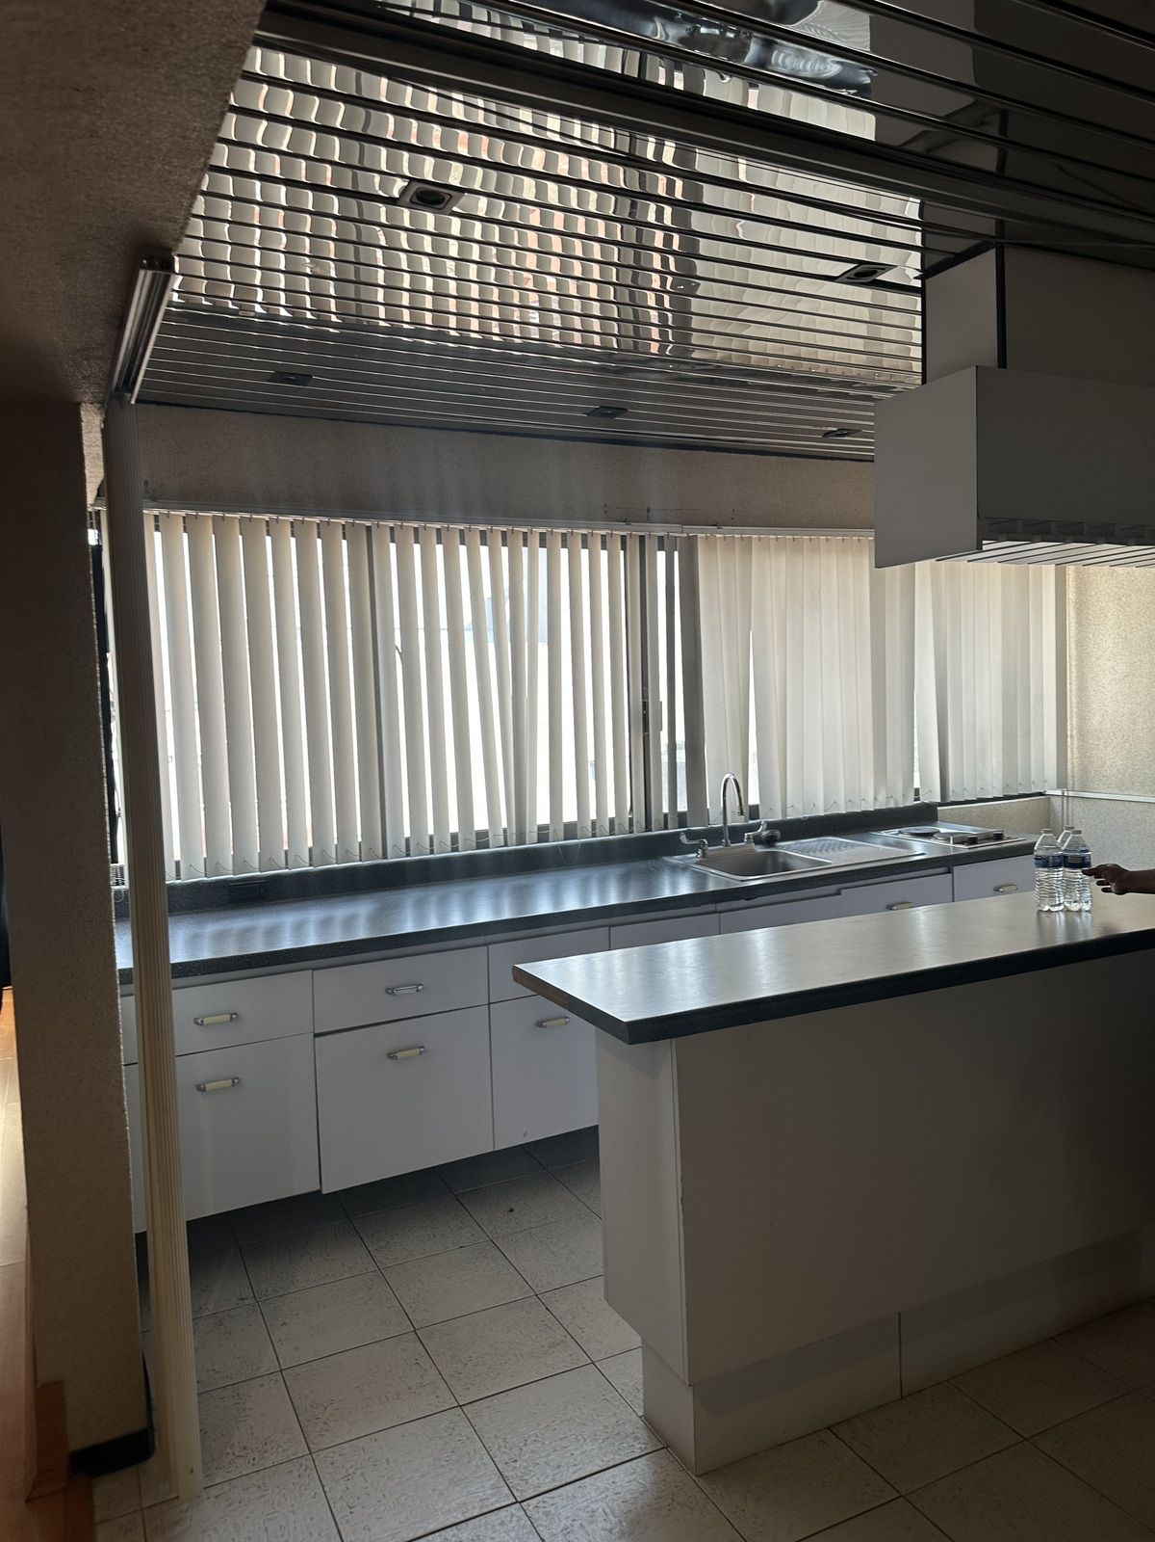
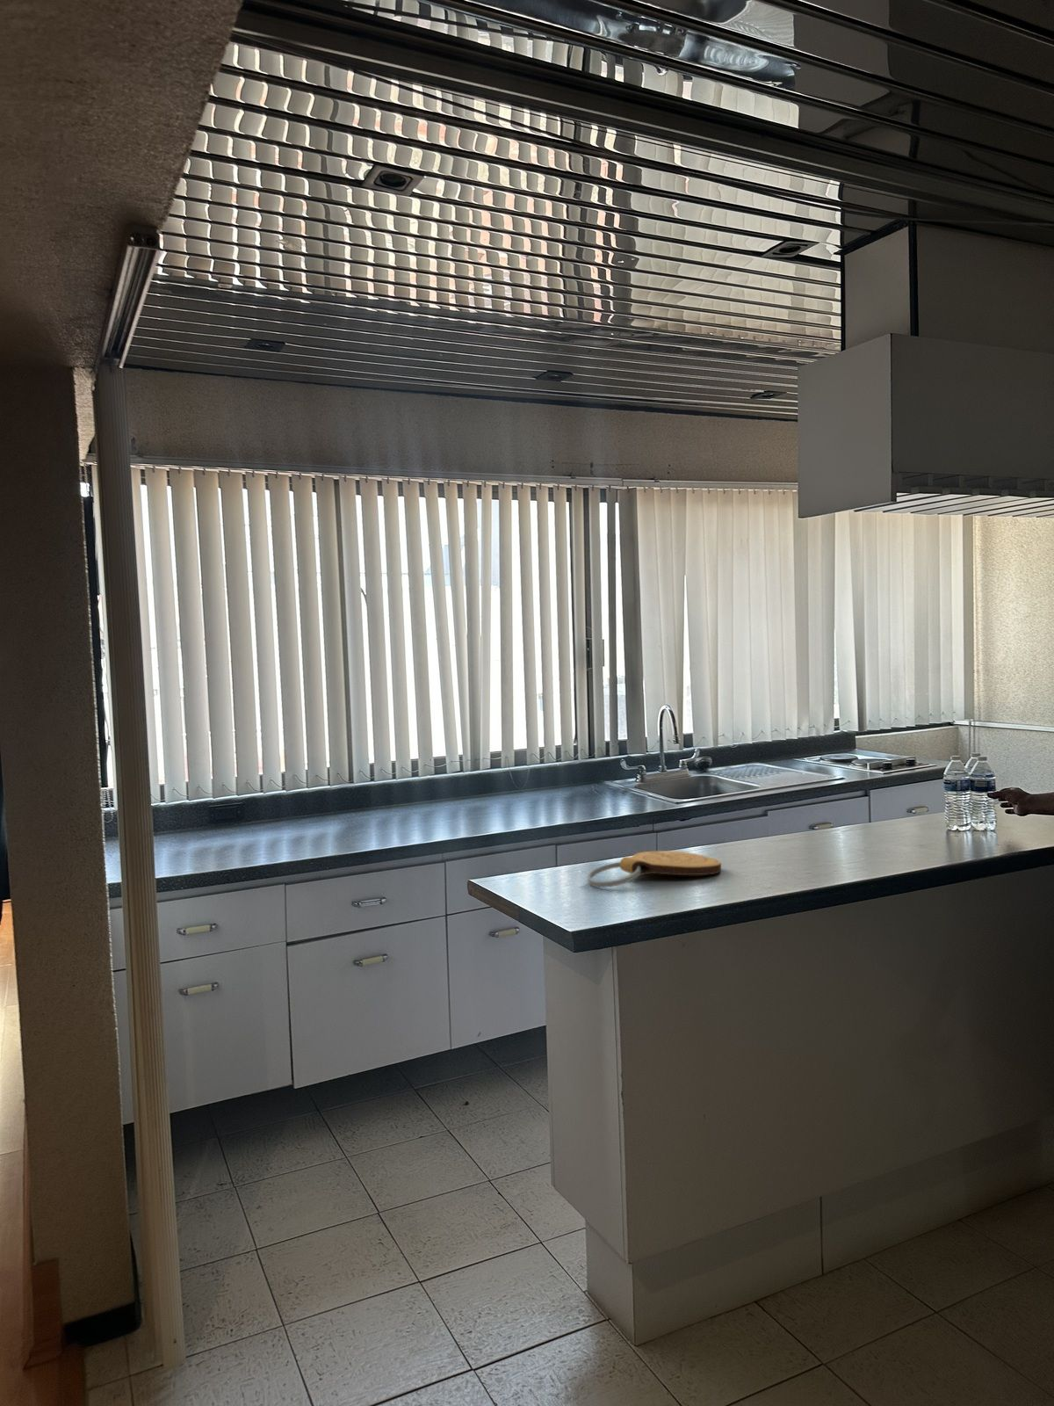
+ key chain [587,850,722,888]
